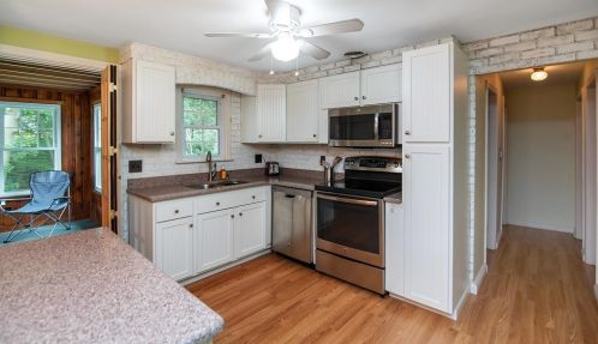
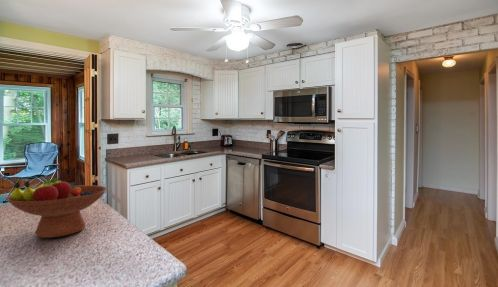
+ fruit bowl [4,177,108,239]
